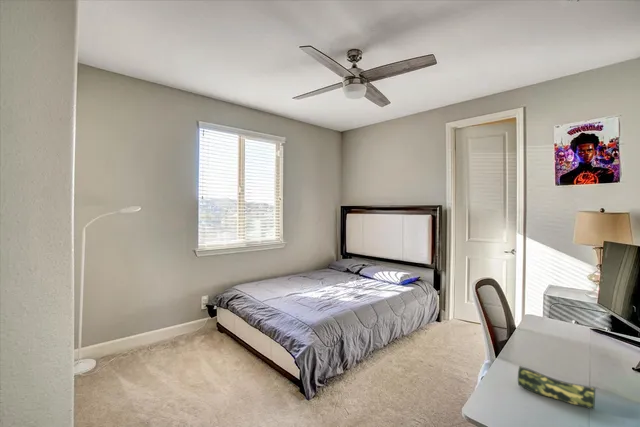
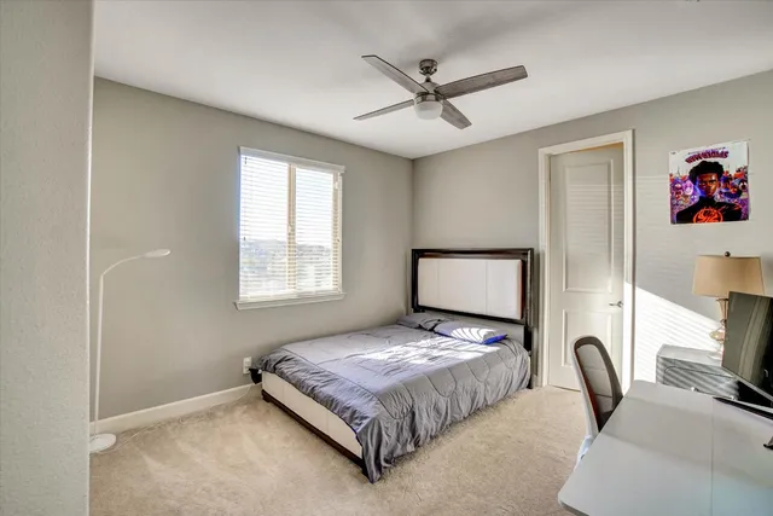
- pencil case [517,365,599,411]
